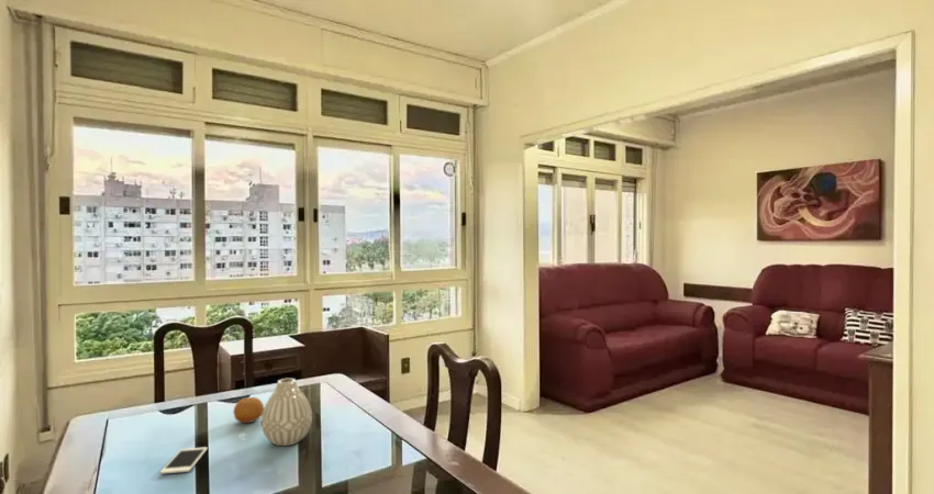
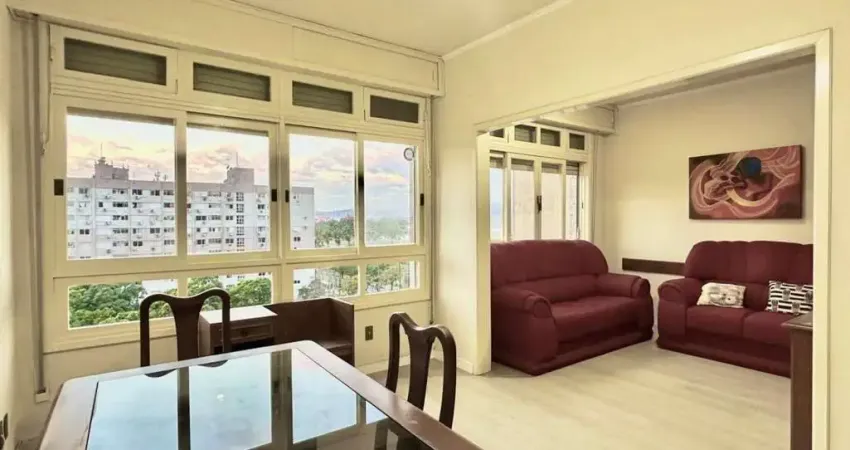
- vase [260,378,313,447]
- cell phone [159,446,209,475]
- fruit [233,396,265,424]
